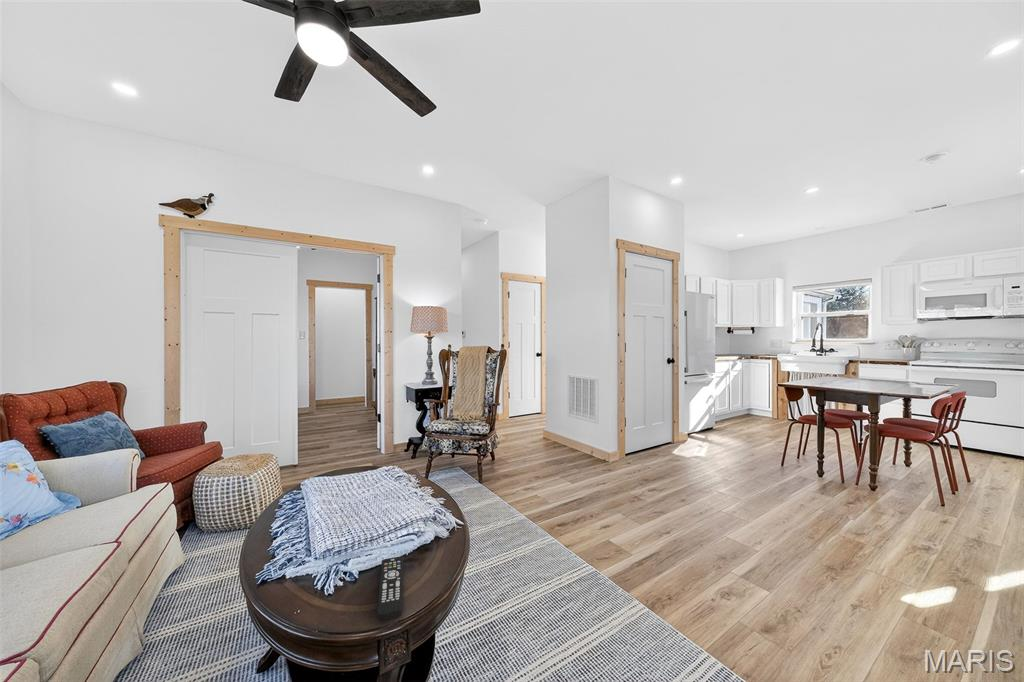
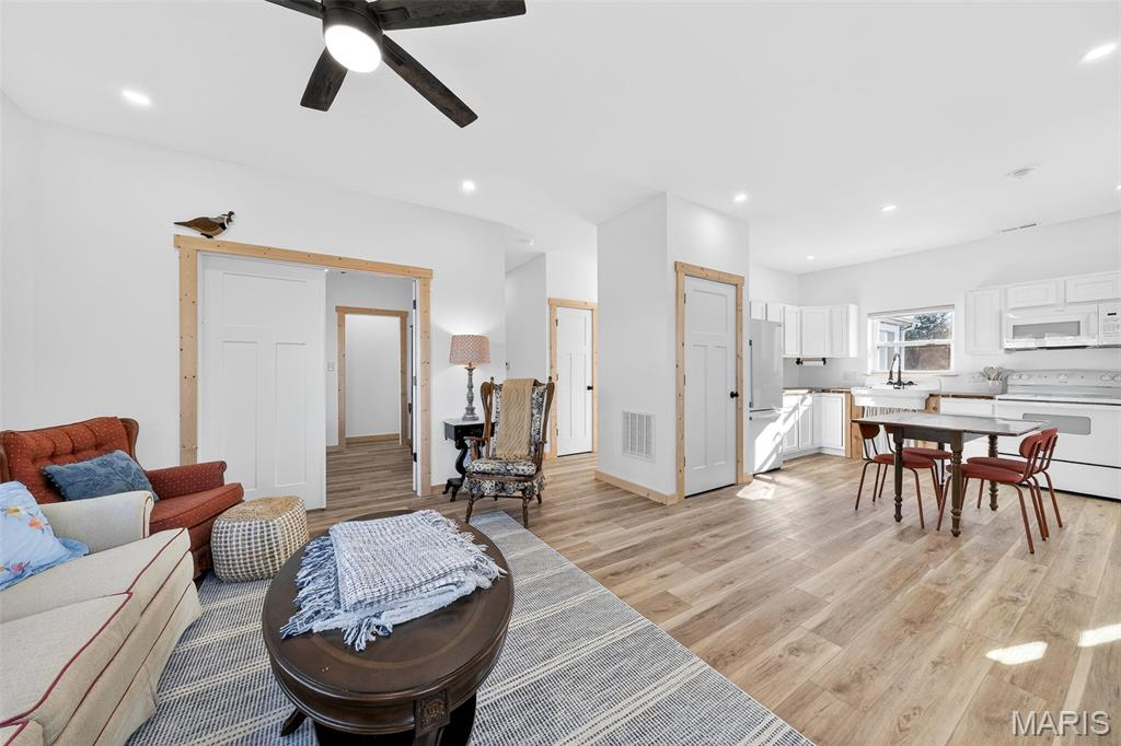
- remote control [376,556,404,622]
